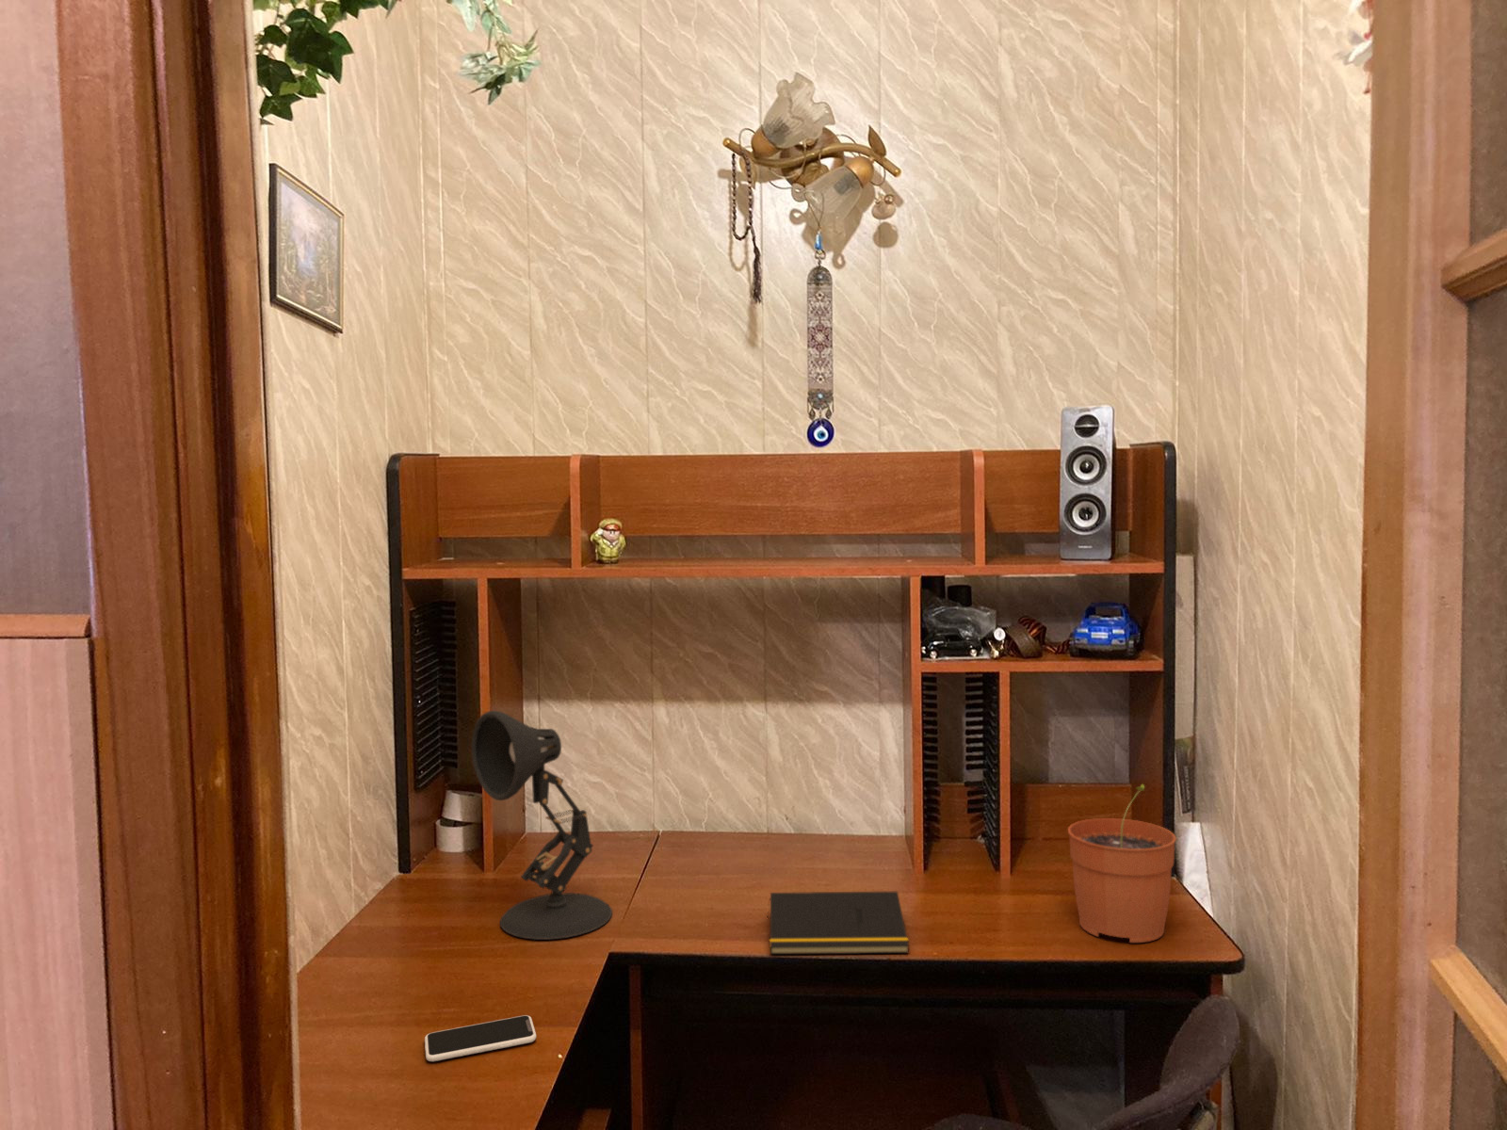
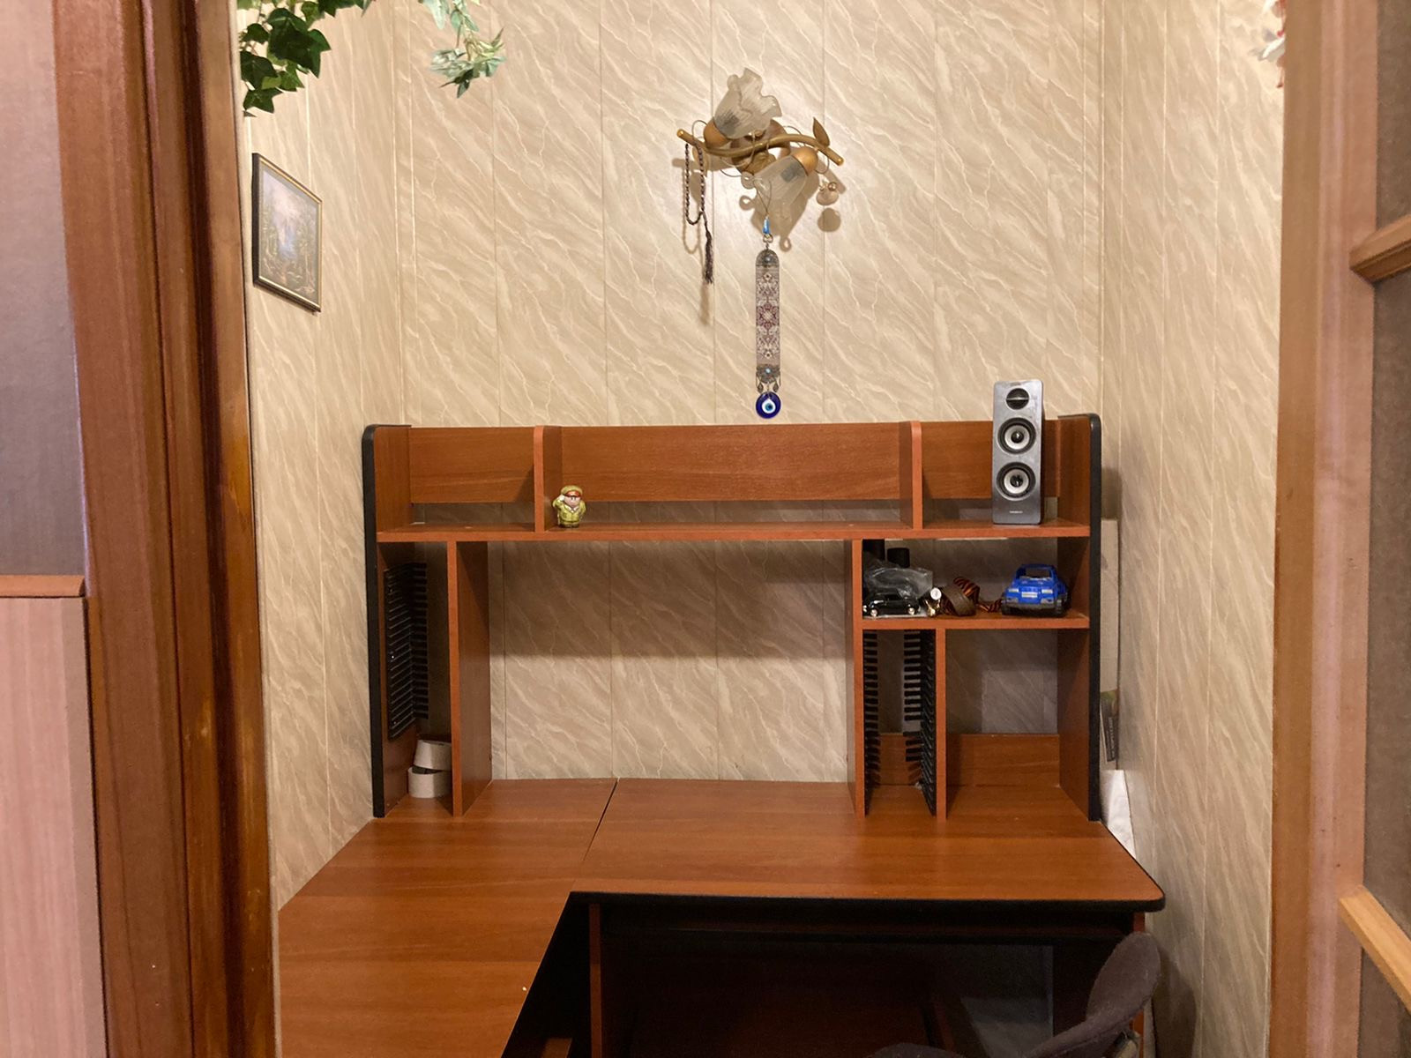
- desk lamp [471,710,613,941]
- smartphone [424,1014,536,1062]
- plant pot [1067,783,1177,944]
- notepad [767,890,910,954]
